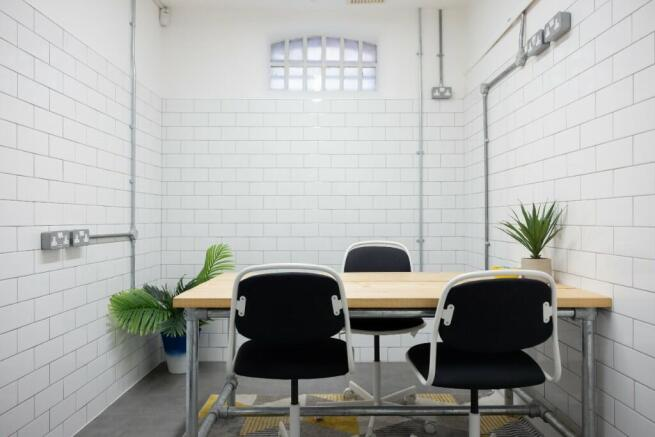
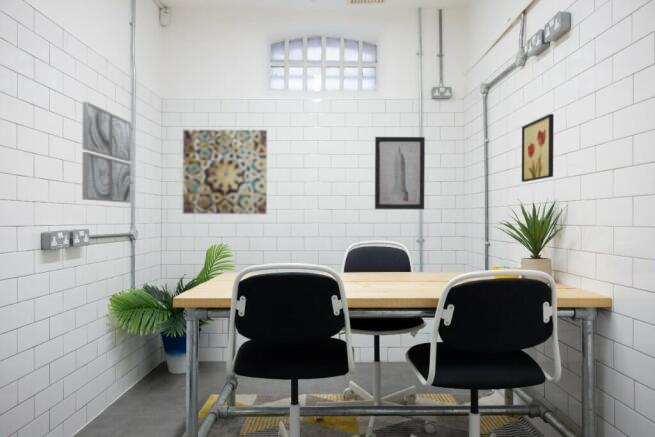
+ wall art [521,113,555,183]
+ wall art [182,129,268,215]
+ wall art [374,136,426,210]
+ wall art [81,101,132,204]
